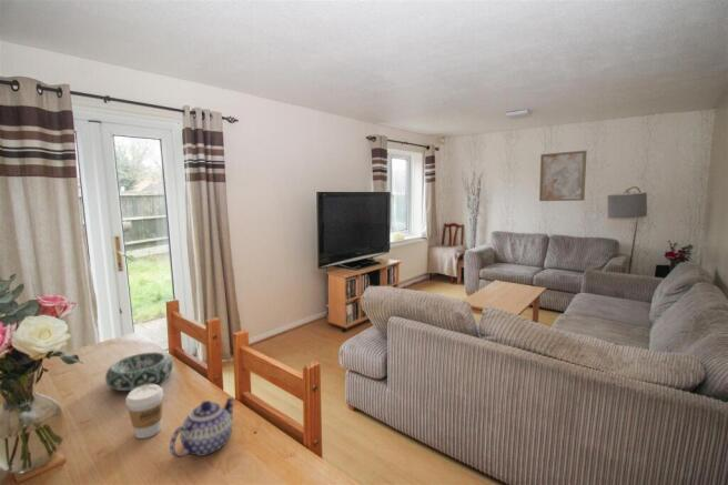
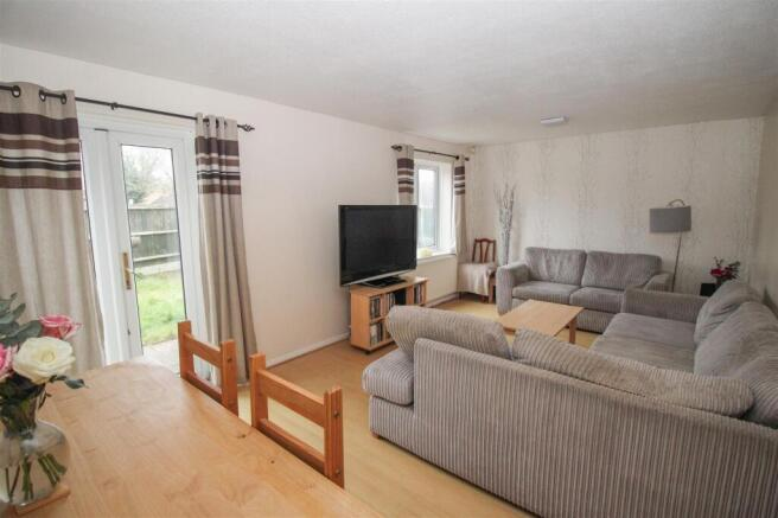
- decorative bowl [104,351,174,392]
- wall art [538,150,588,202]
- teapot [169,396,235,458]
- coffee cup [125,384,164,439]
